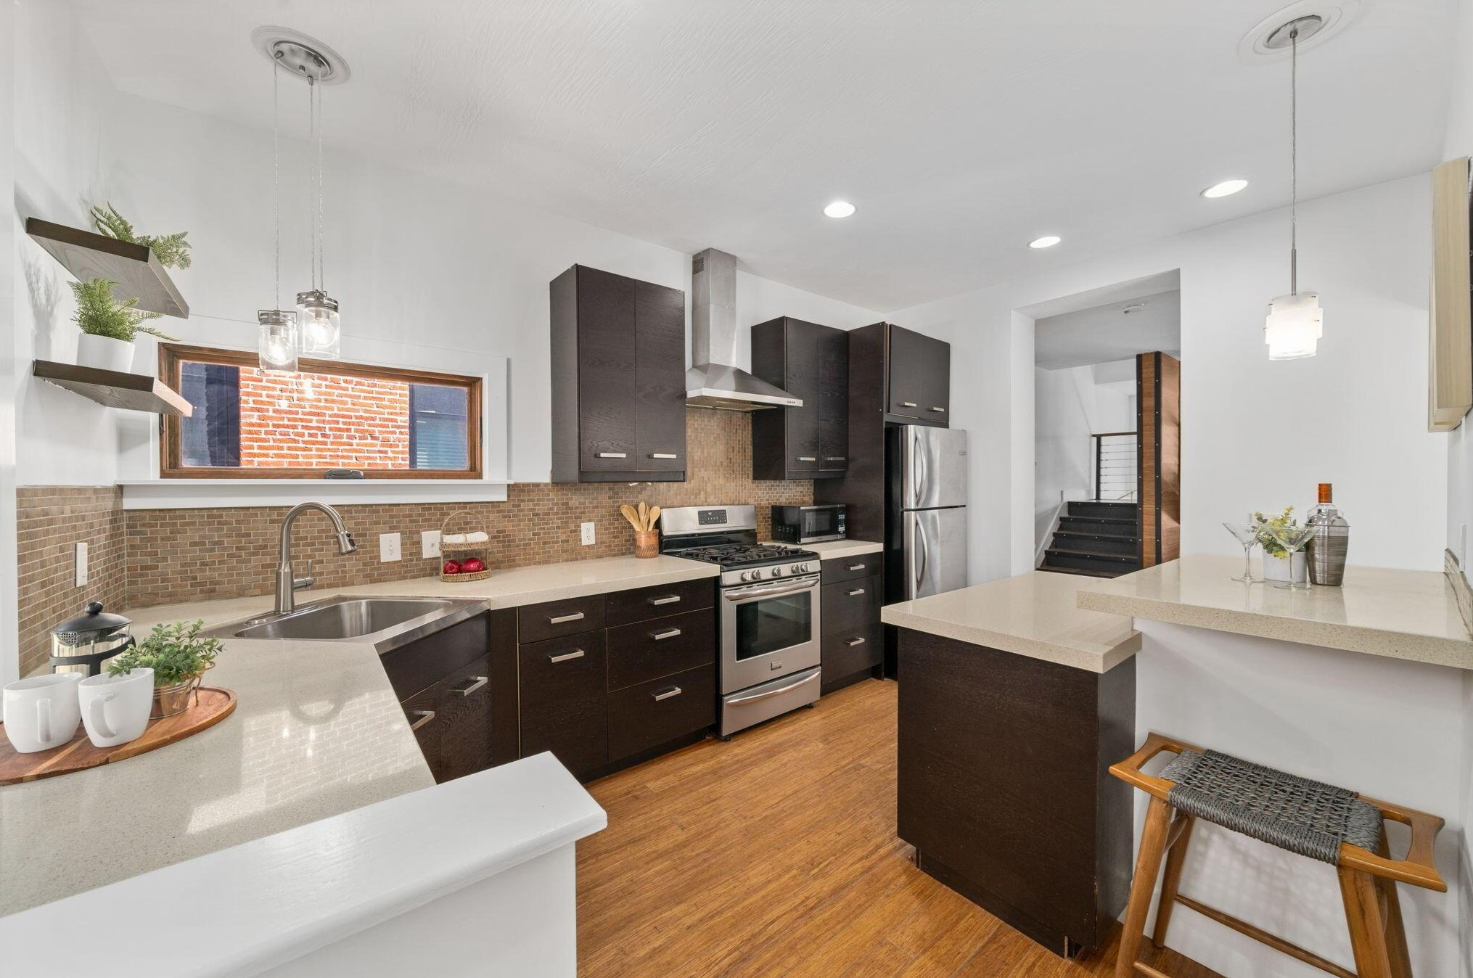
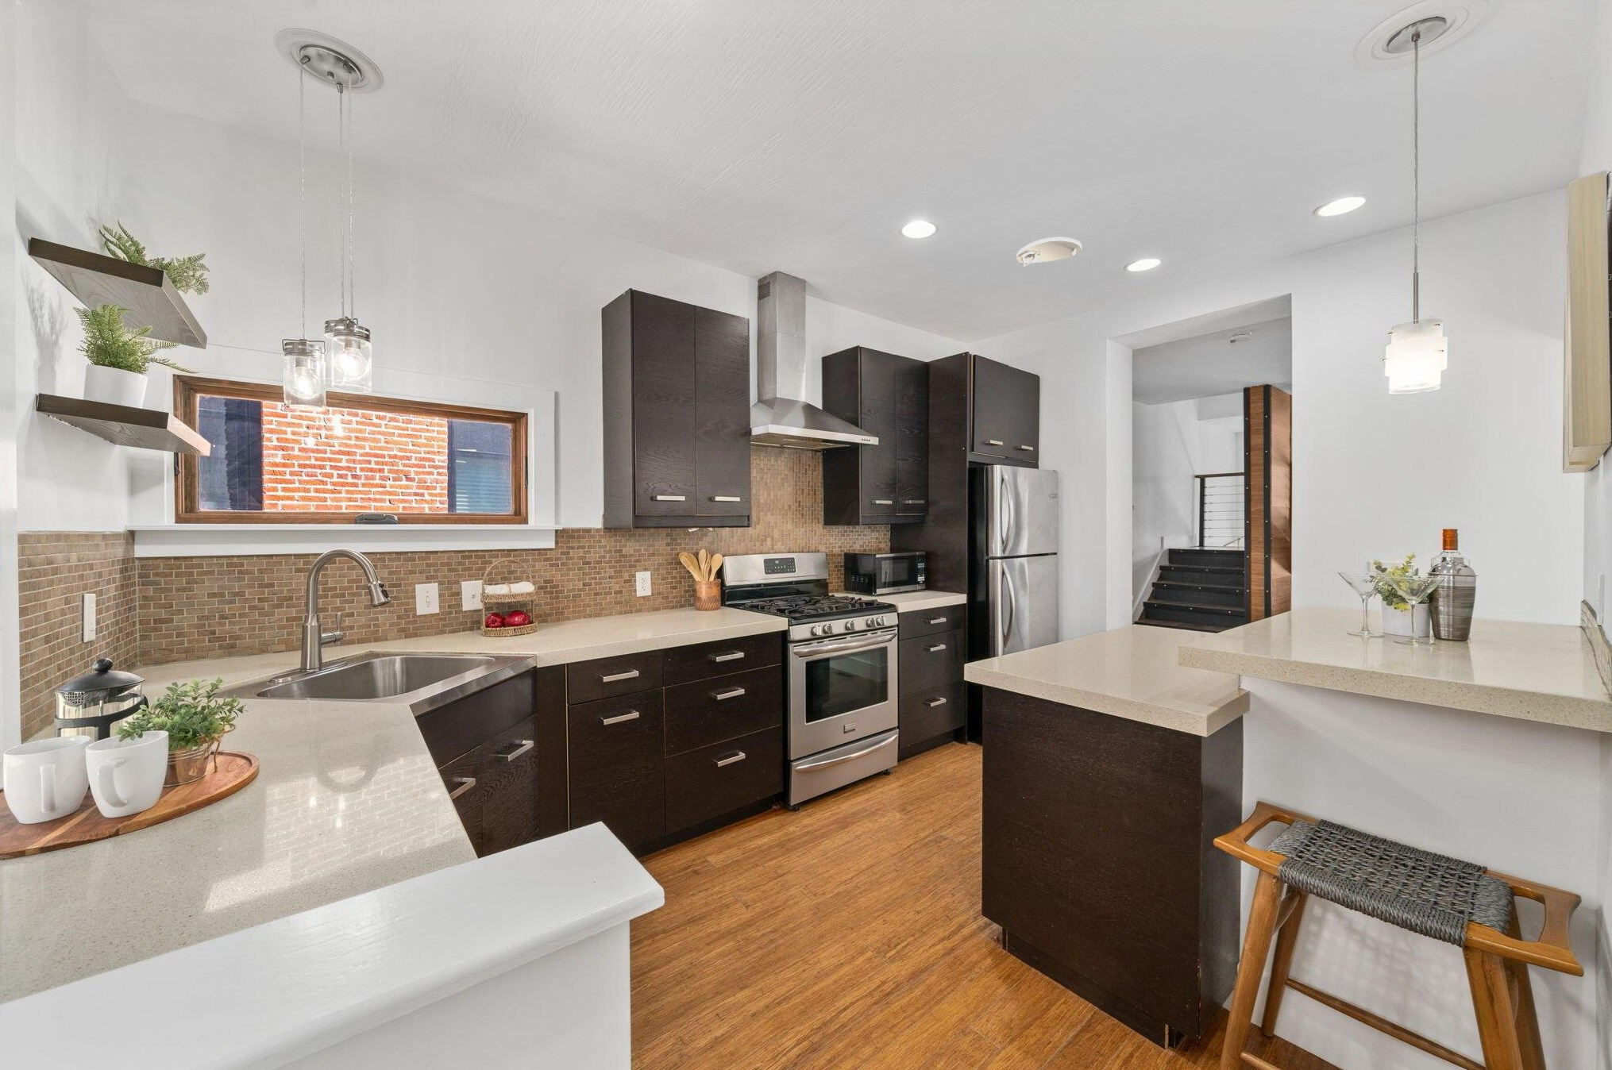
+ smoke detector [1016,236,1082,268]
